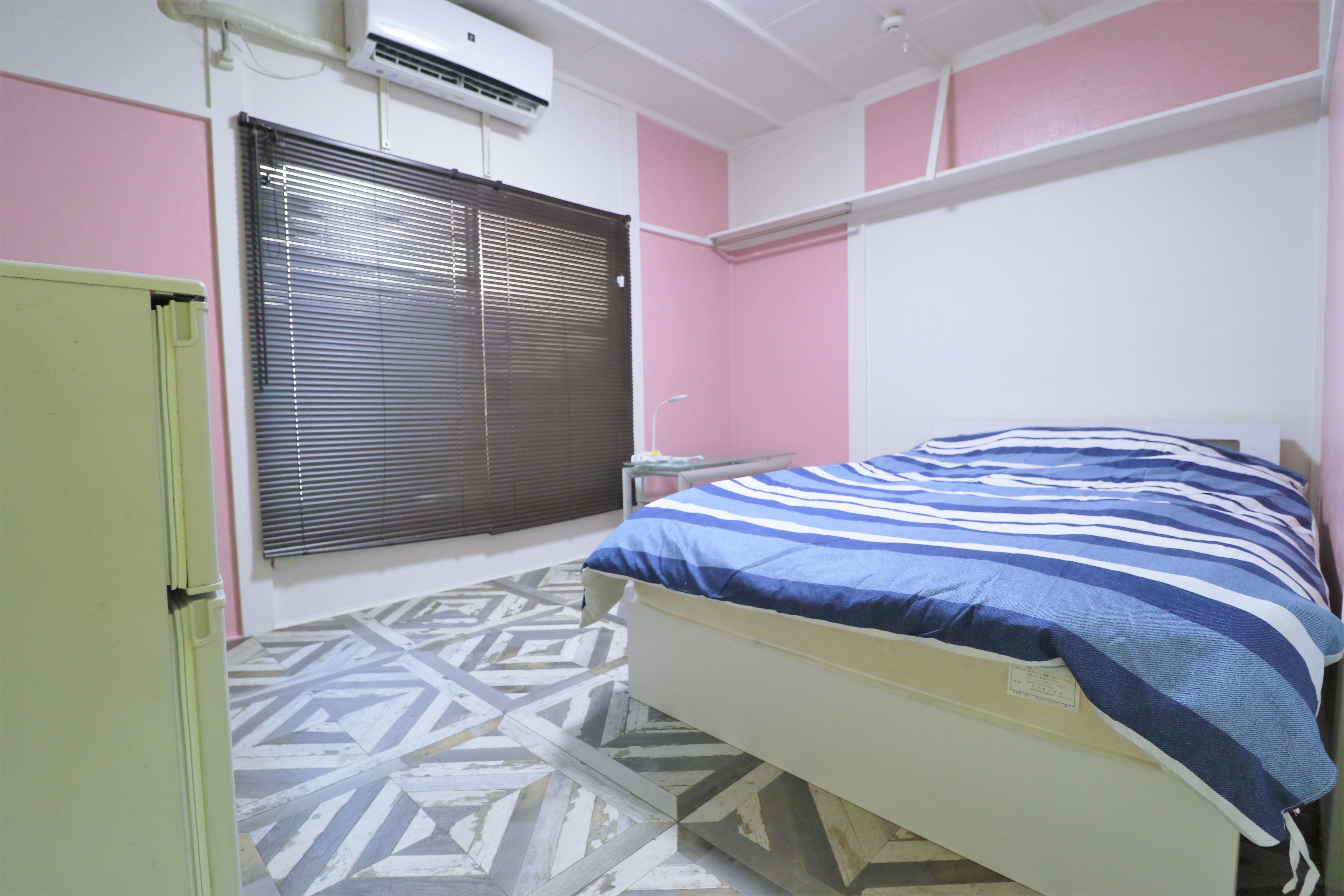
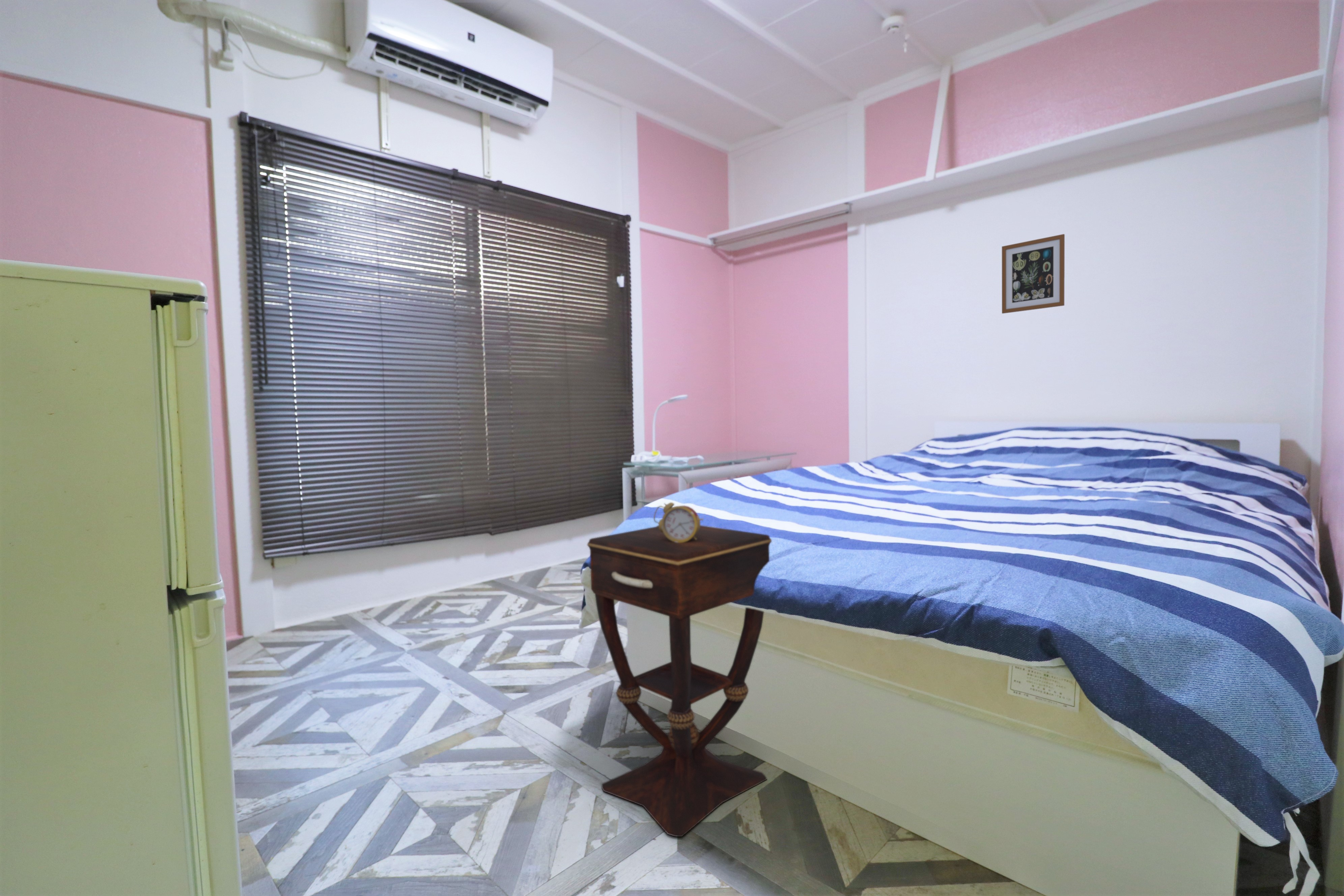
+ side table [587,525,772,837]
+ wall art [1002,234,1065,314]
+ alarm clock [653,502,704,542]
